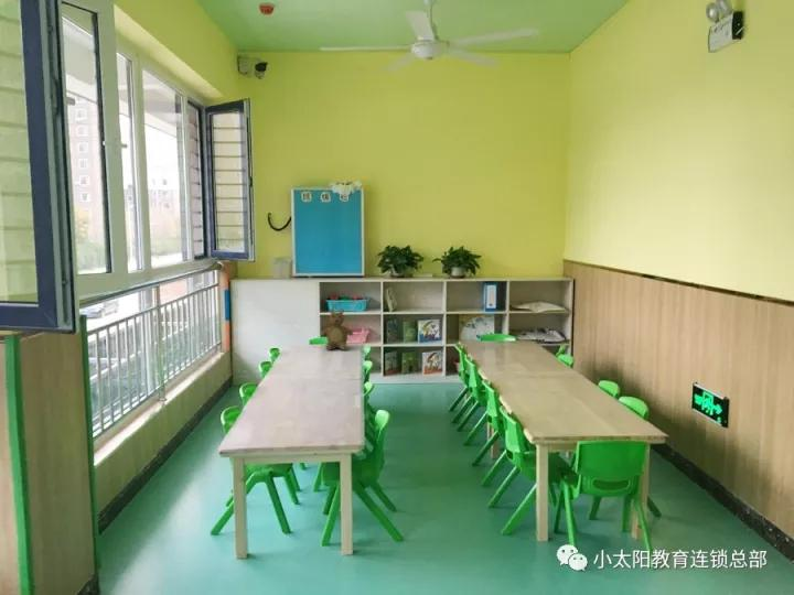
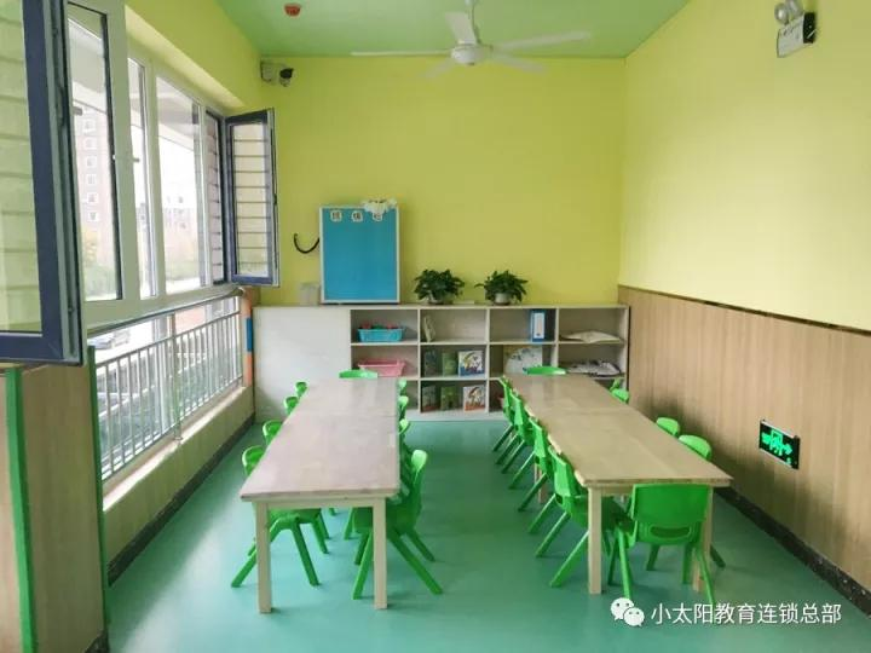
- teddy bear [320,307,354,351]
